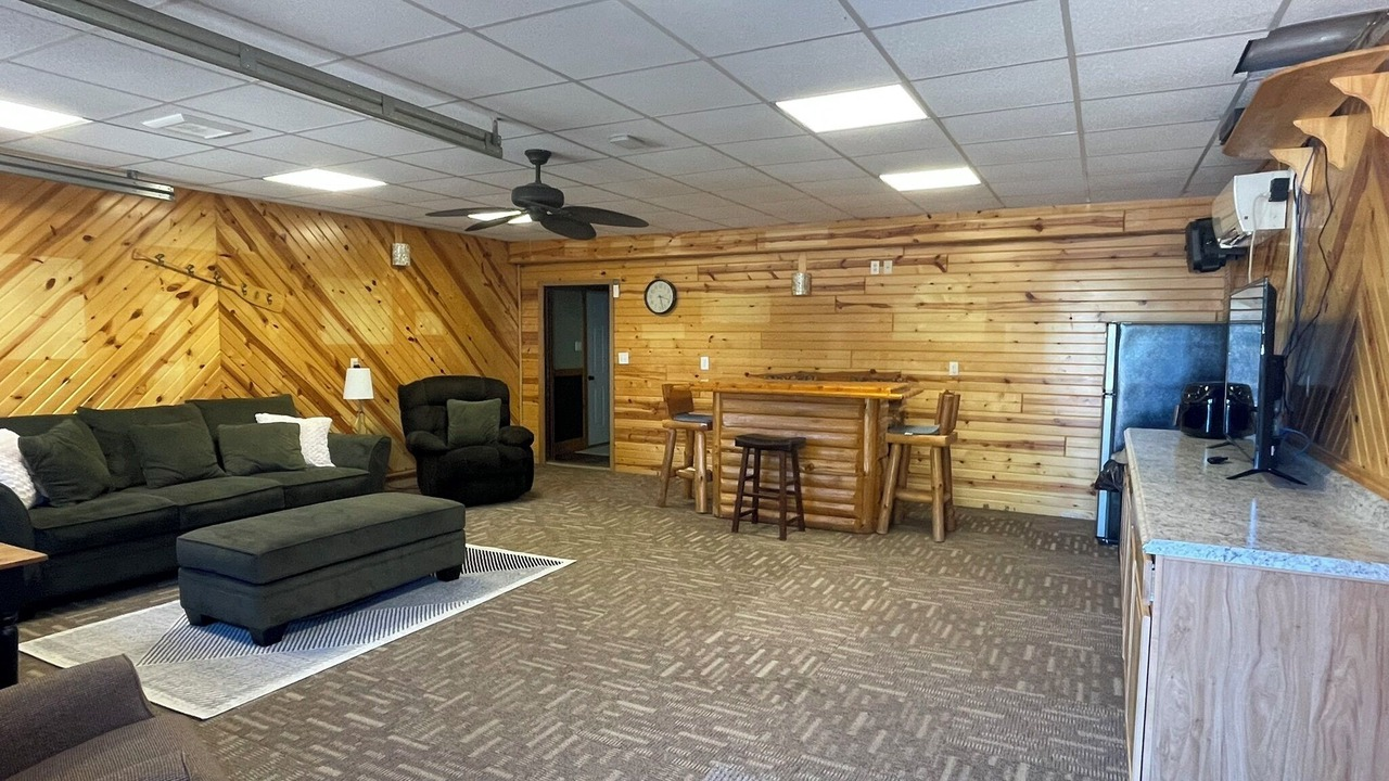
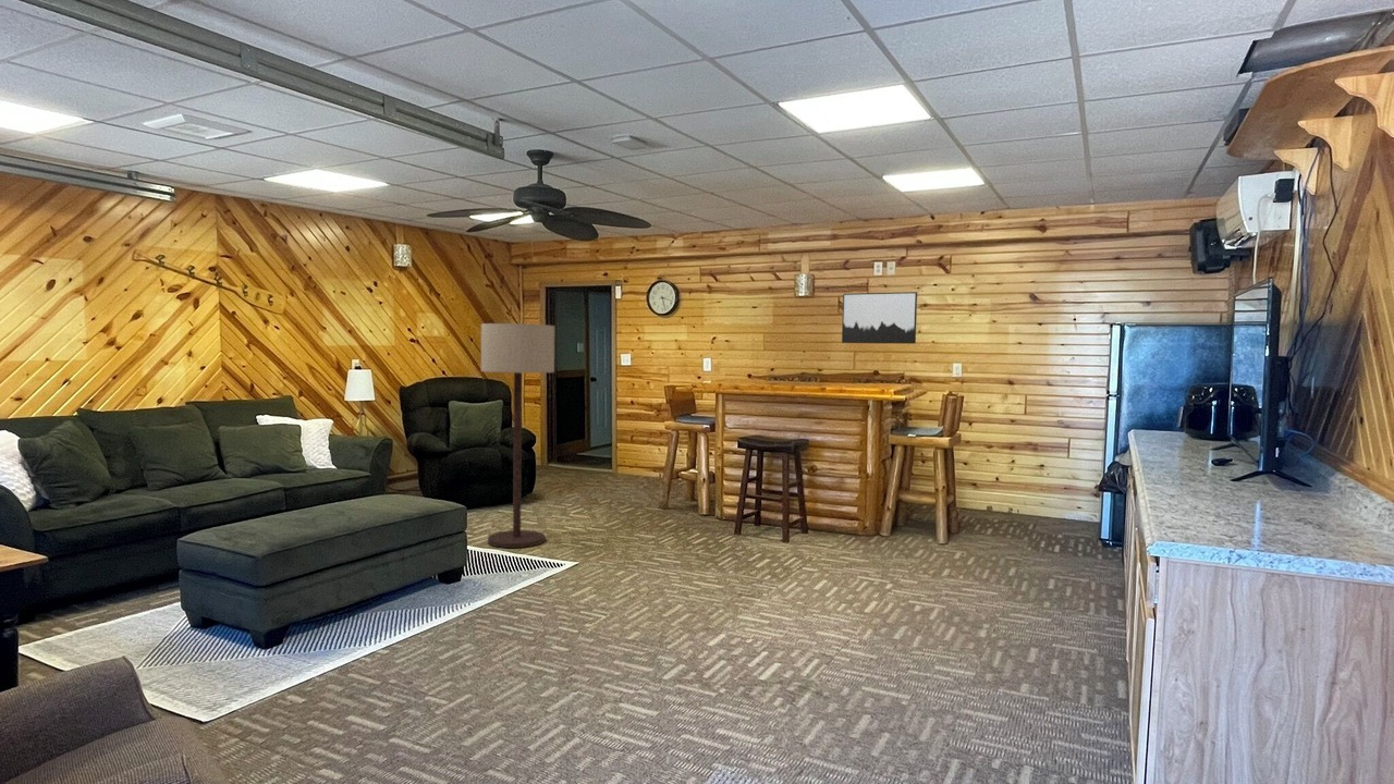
+ floor lamp [480,322,555,549]
+ wall art [841,291,918,344]
